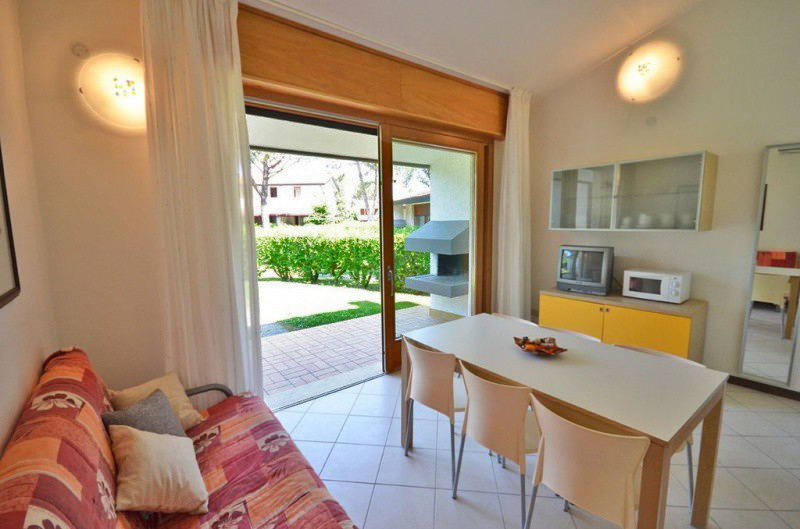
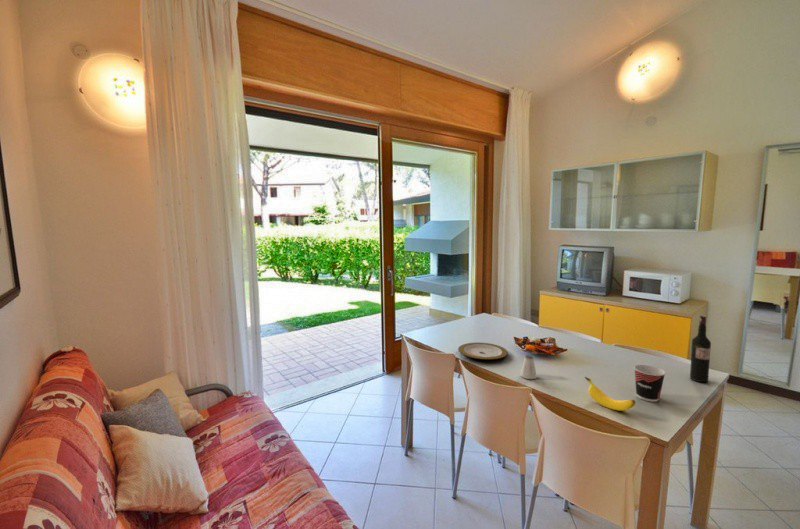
+ banana [584,376,636,412]
+ plate [457,341,509,361]
+ saltshaker [520,354,538,380]
+ cup [633,364,667,403]
+ wine bottle [689,314,712,383]
